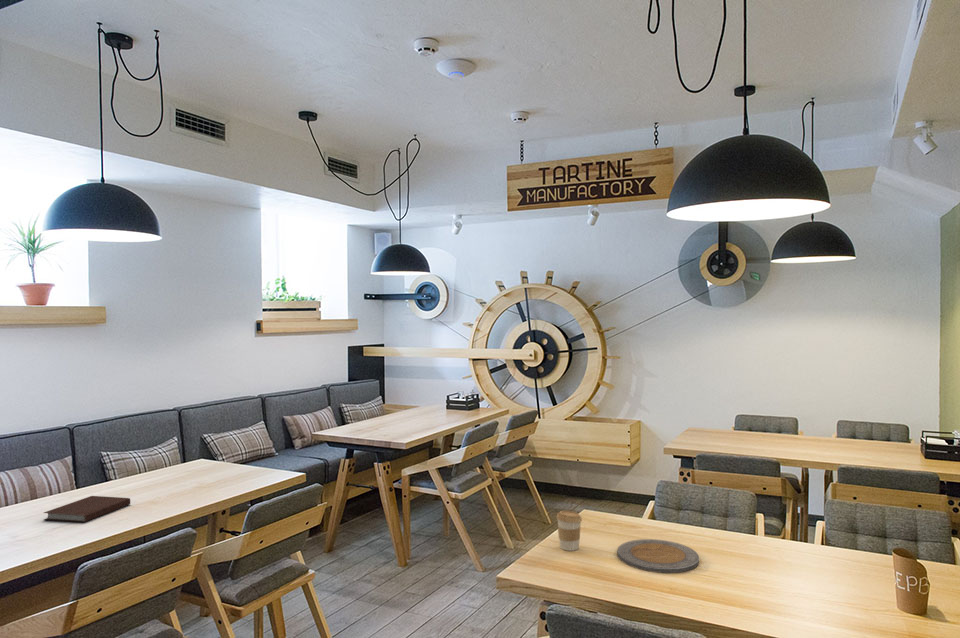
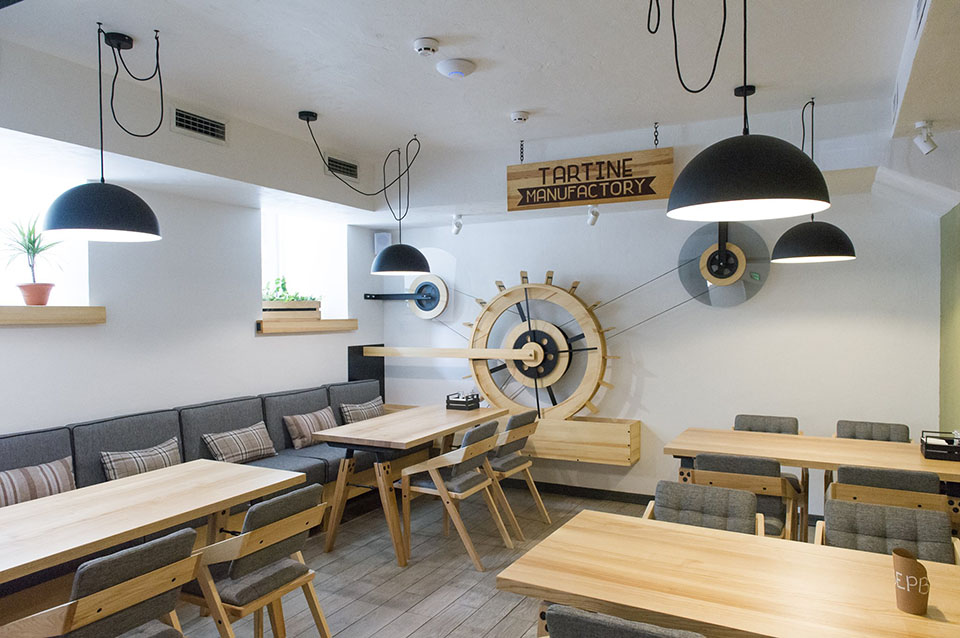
- plate [616,538,700,574]
- notebook [43,495,131,523]
- coffee cup [556,510,583,552]
